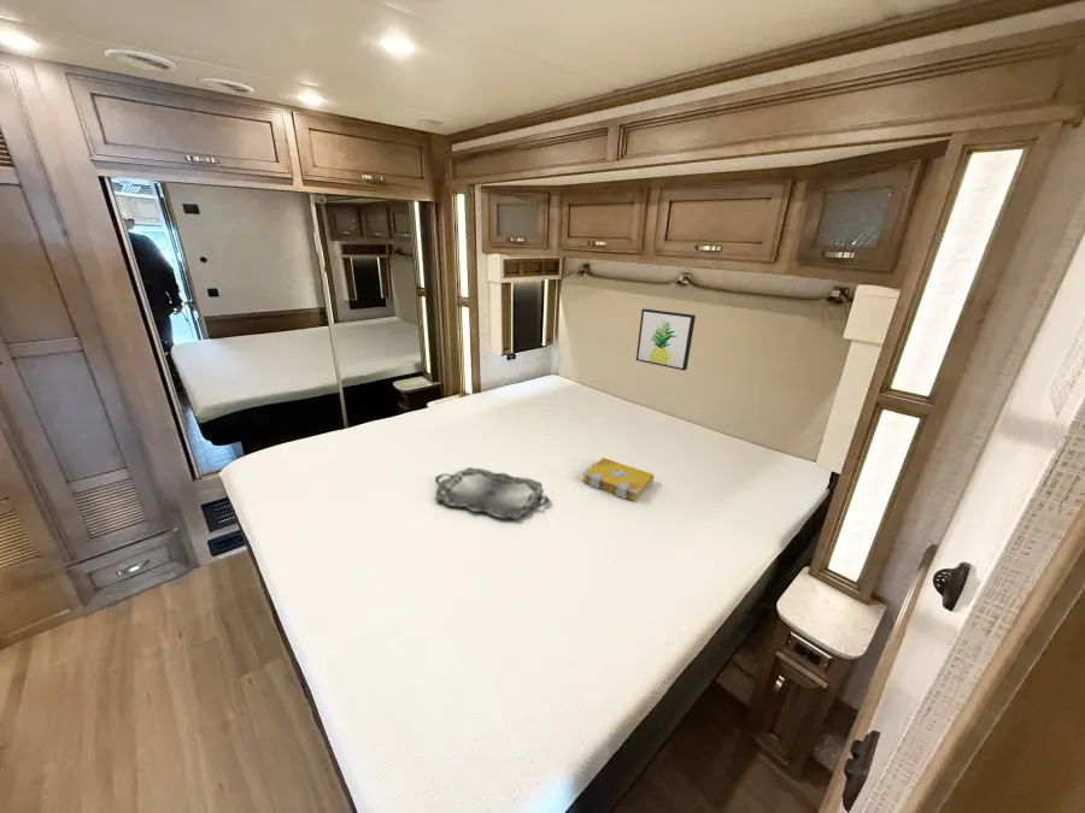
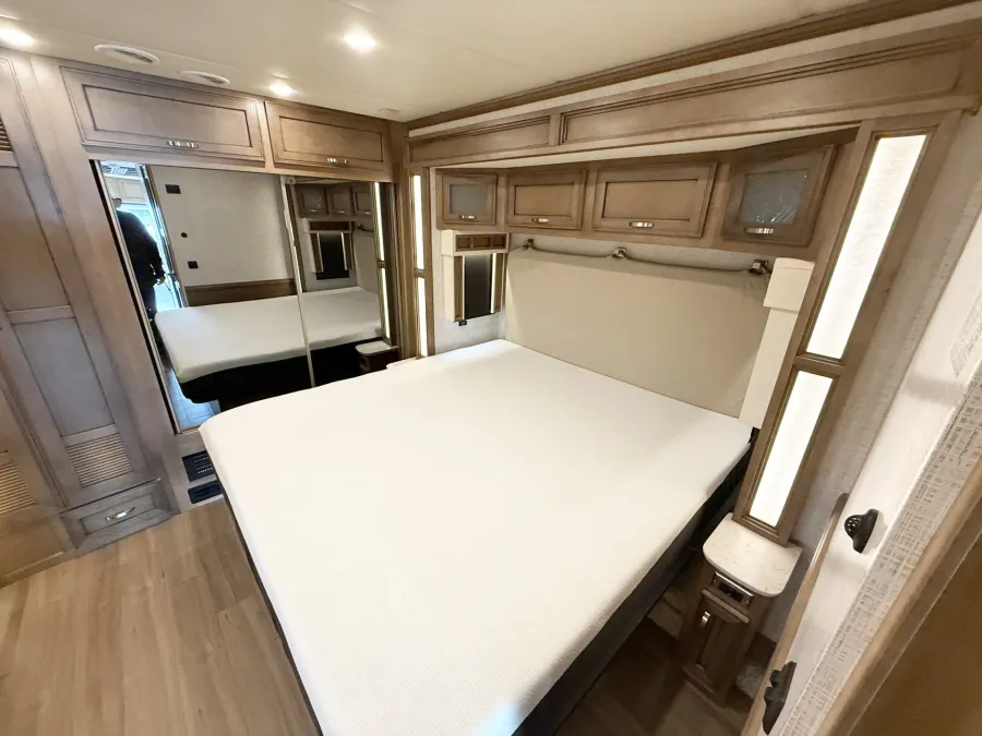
- spell book [581,456,655,502]
- serving tray [434,466,551,520]
- wall art [635,308,697,372]
